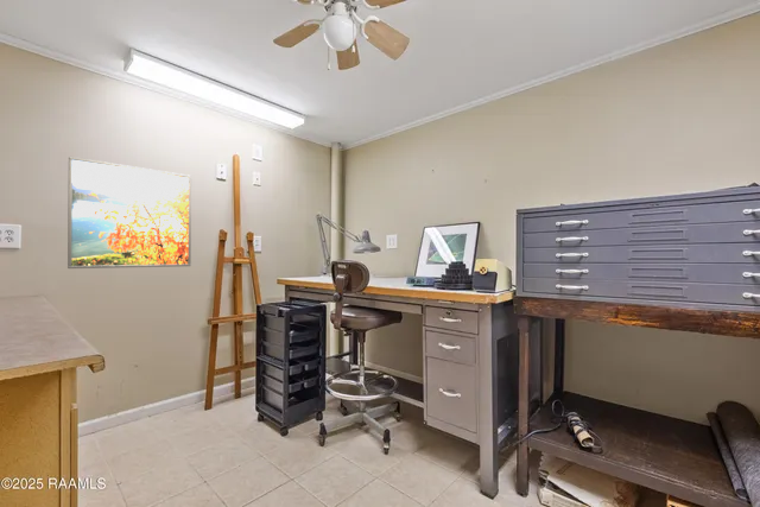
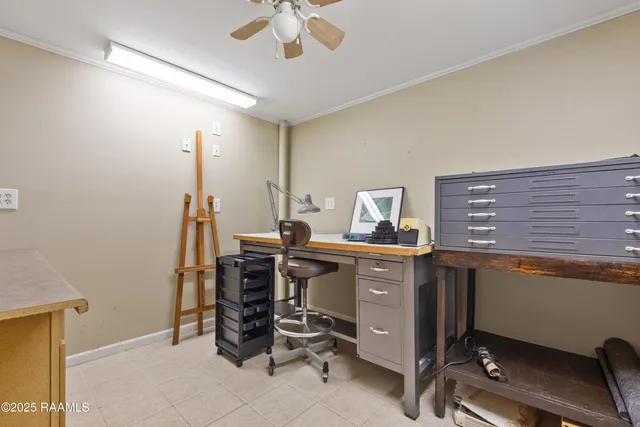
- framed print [66,156,192,270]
